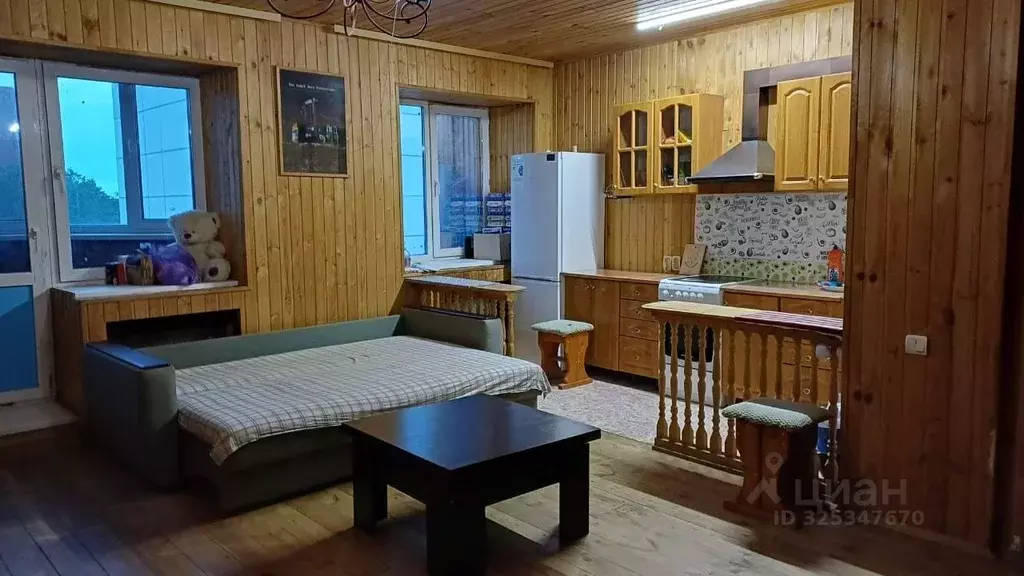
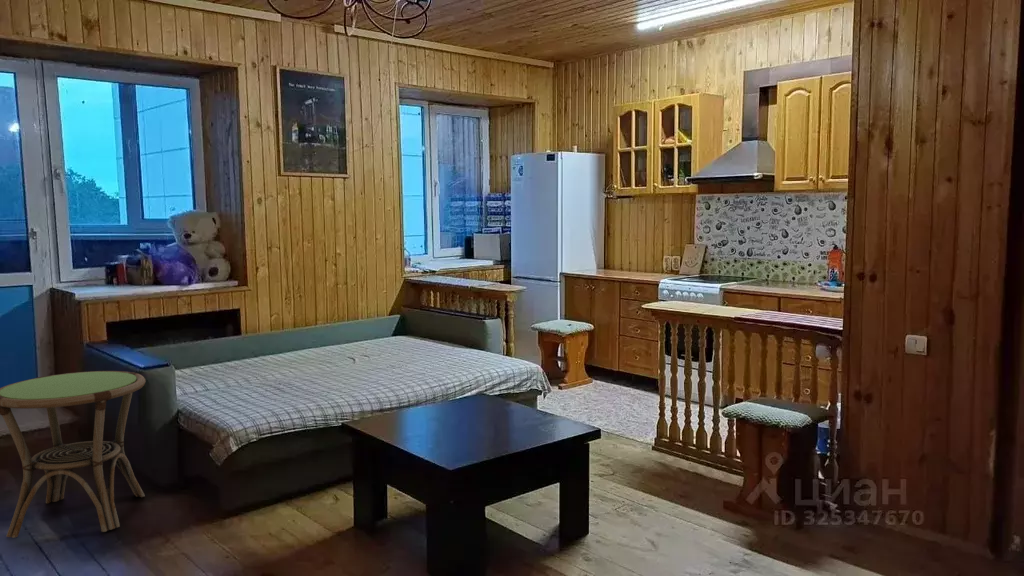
+ side table [0,370,147,539]
